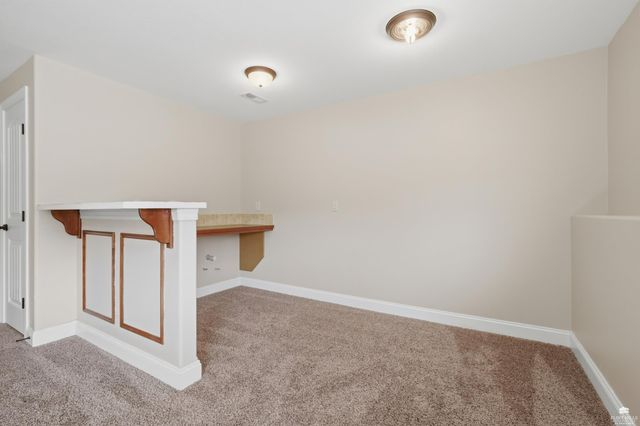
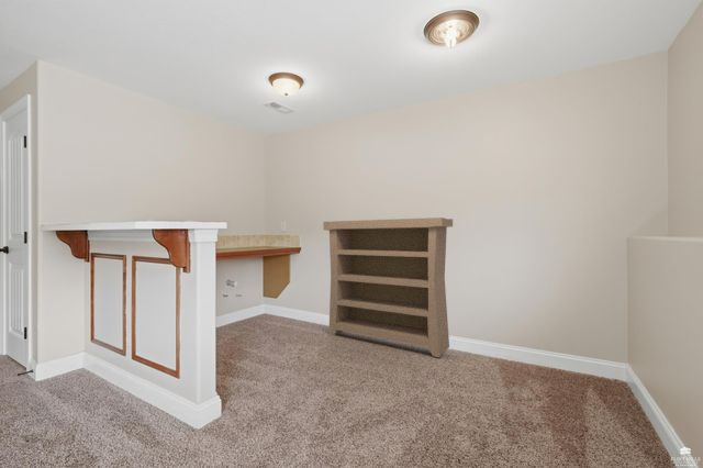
+ bookshelf [322,216,454,358]
